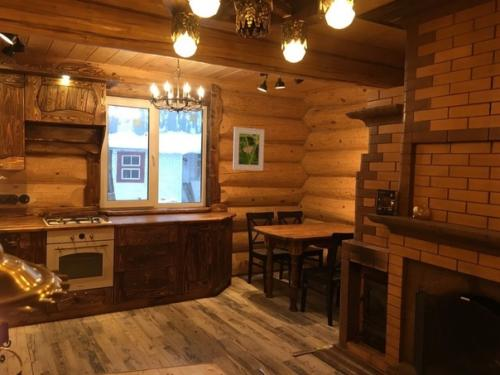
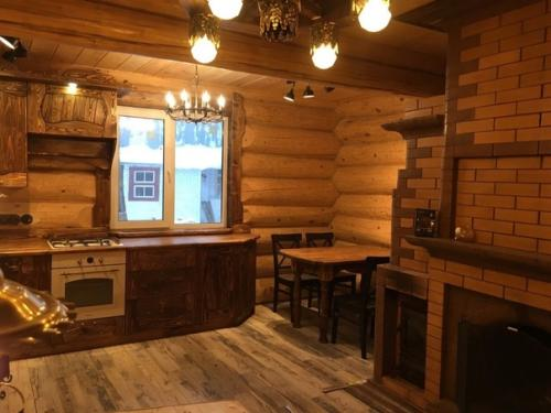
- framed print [232,126,265,172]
